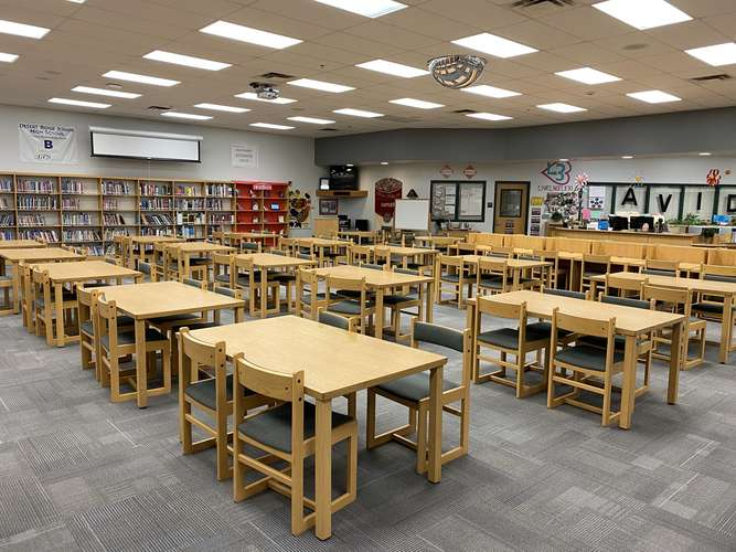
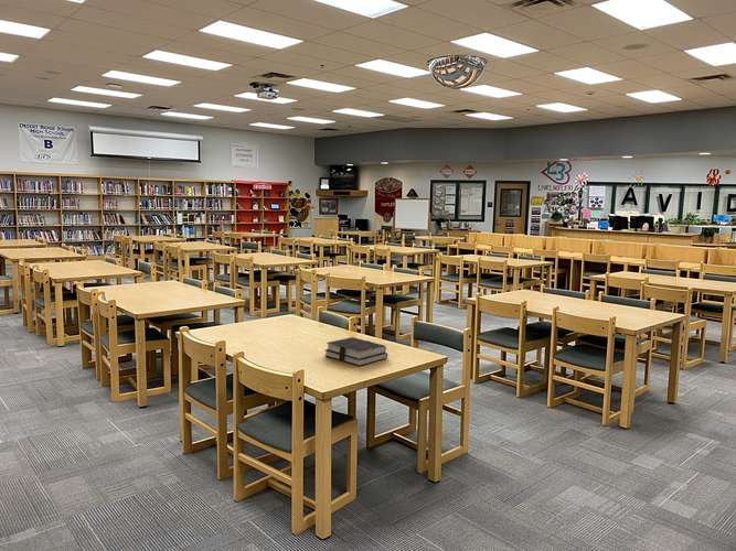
+ hardback book [323,336,388,367]
